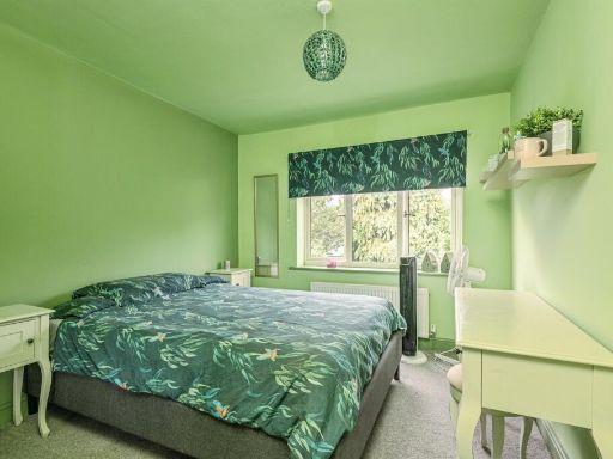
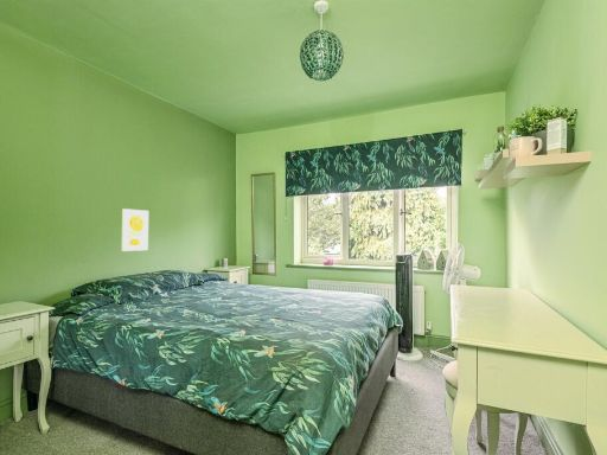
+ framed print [121,207,149,252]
